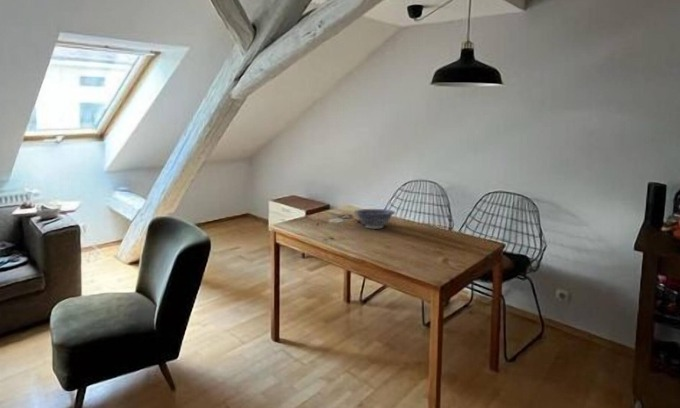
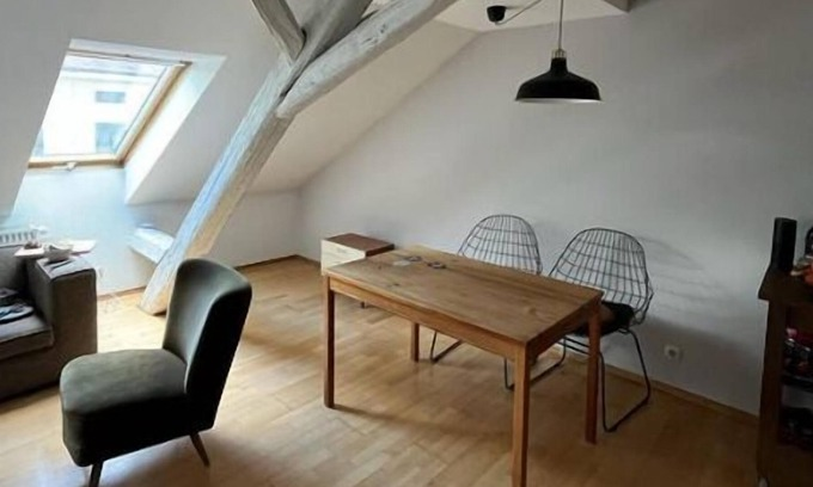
- decorative bowl [353,208,396,230]
